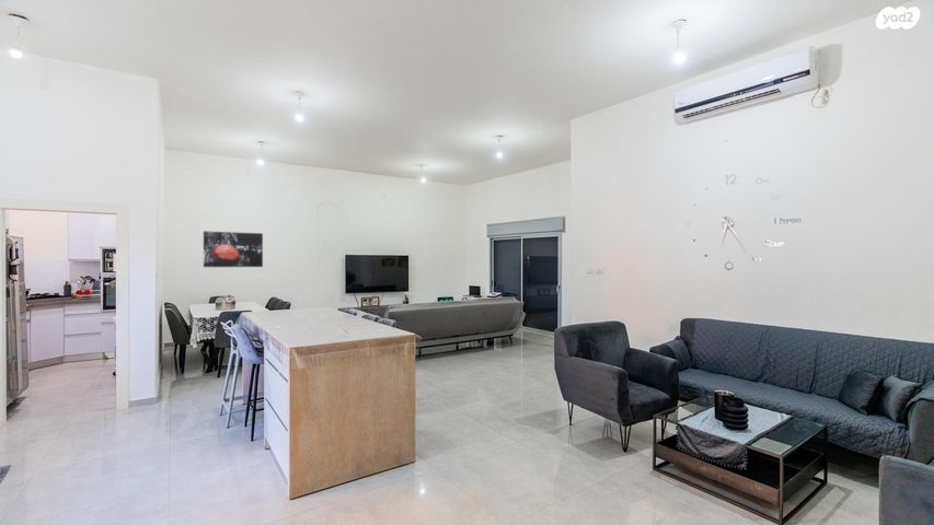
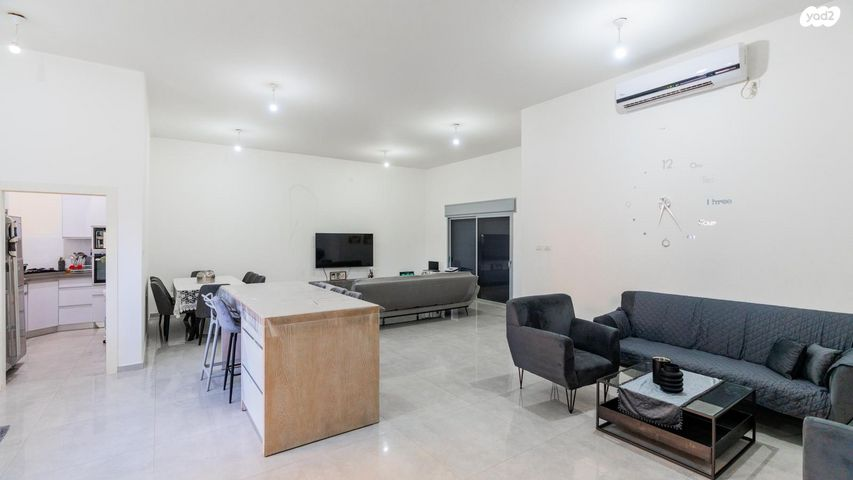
- wall art [203,230,264,268]
